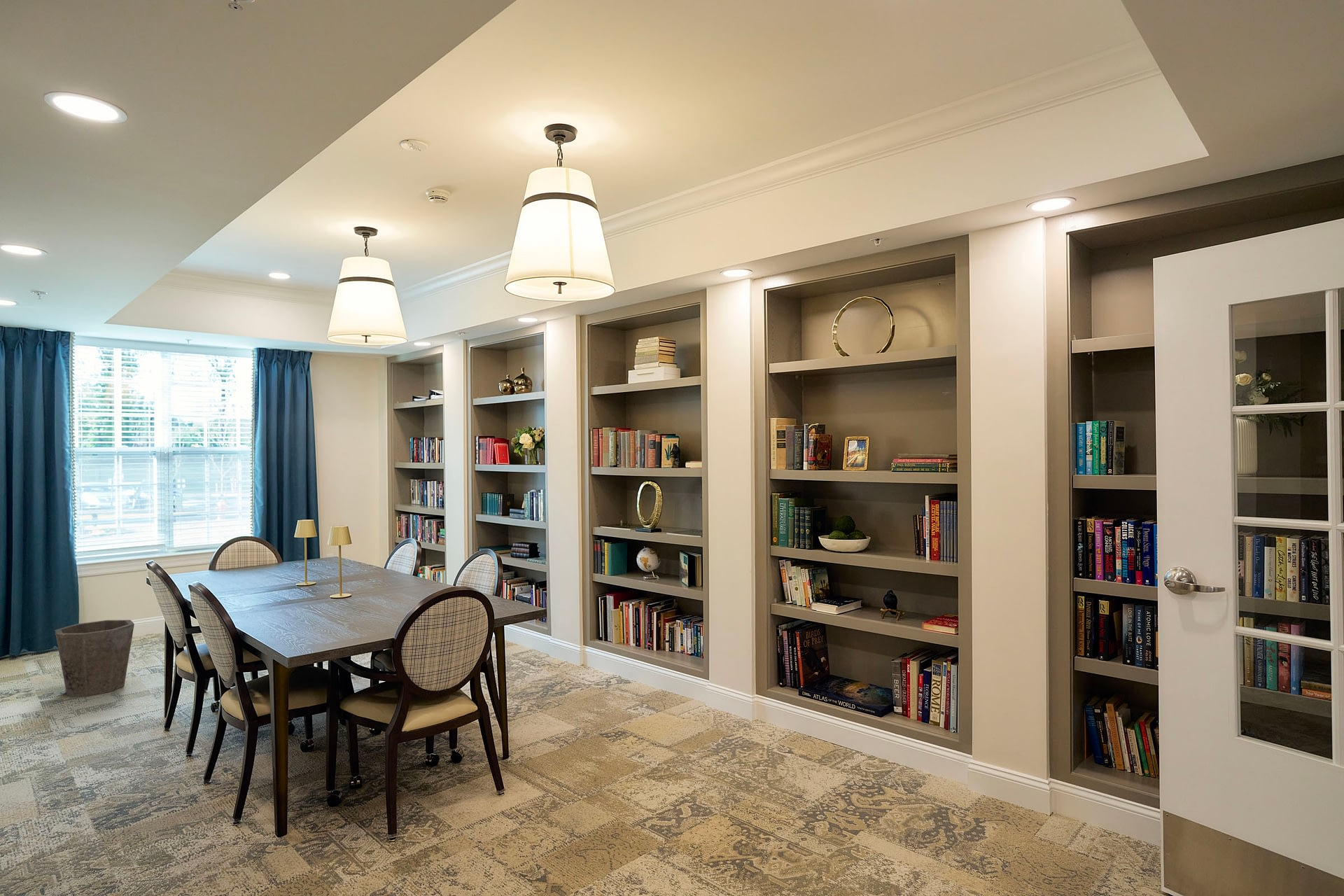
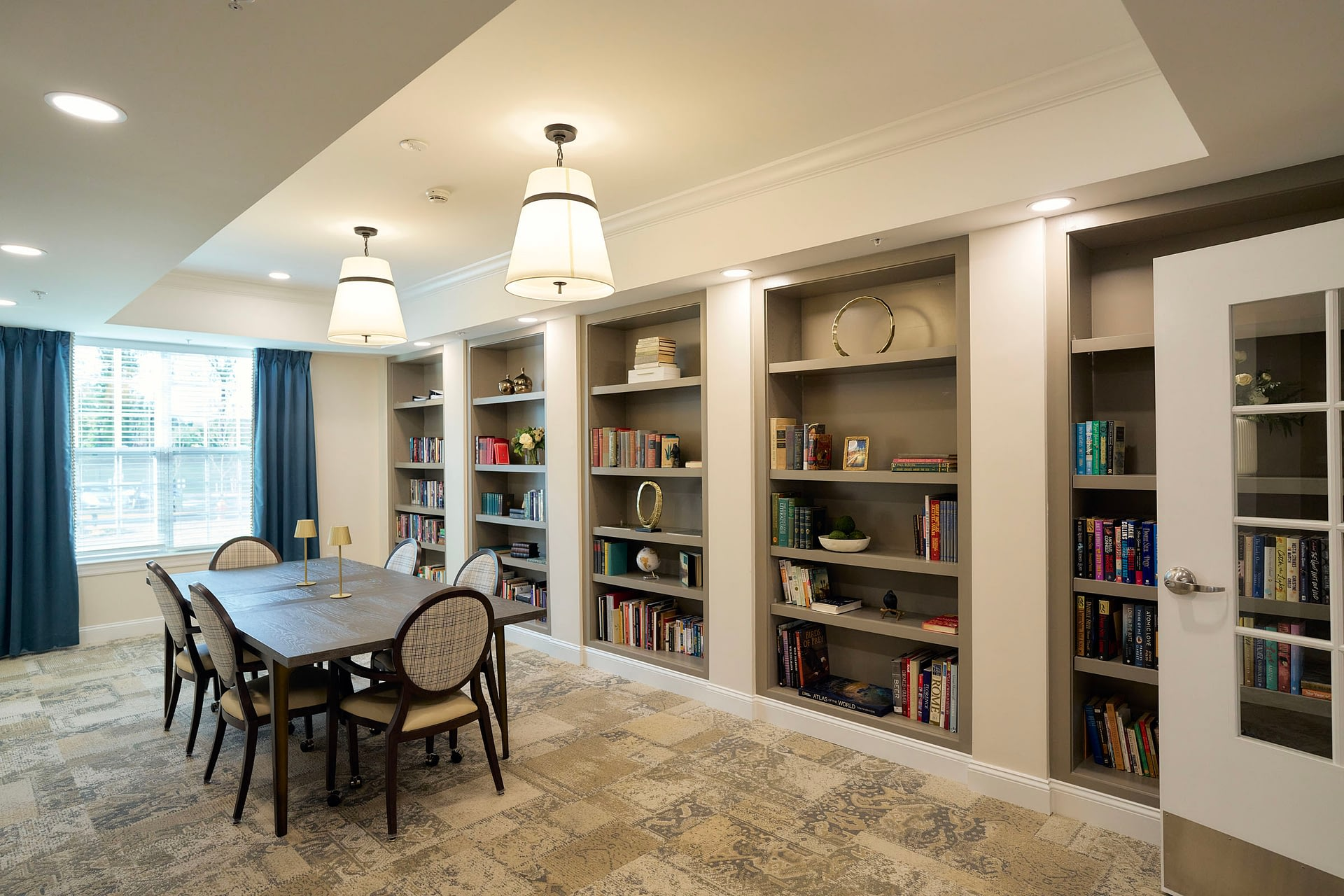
- waste bin [54,619,135,697]
